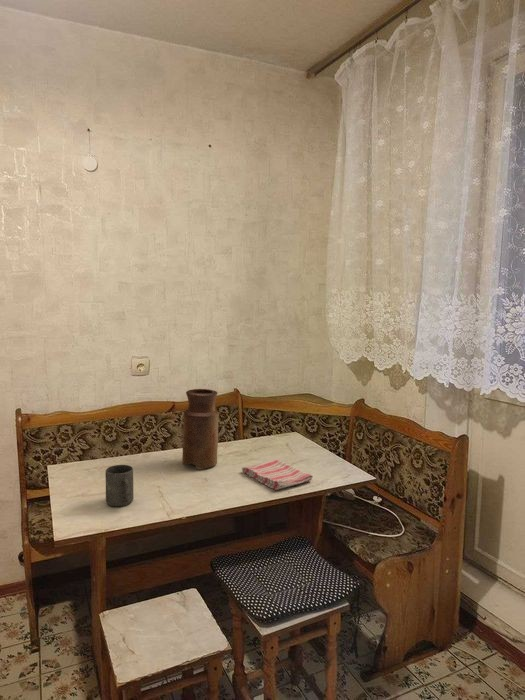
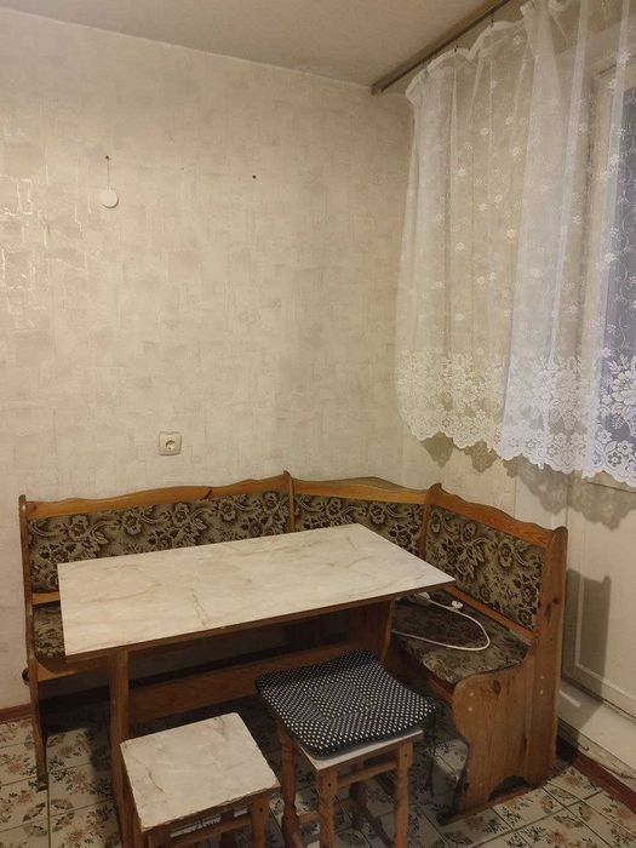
- vase [181,388,220,470]
- dish towel [241,458,314,491]
- mug [105,464,134,507]
